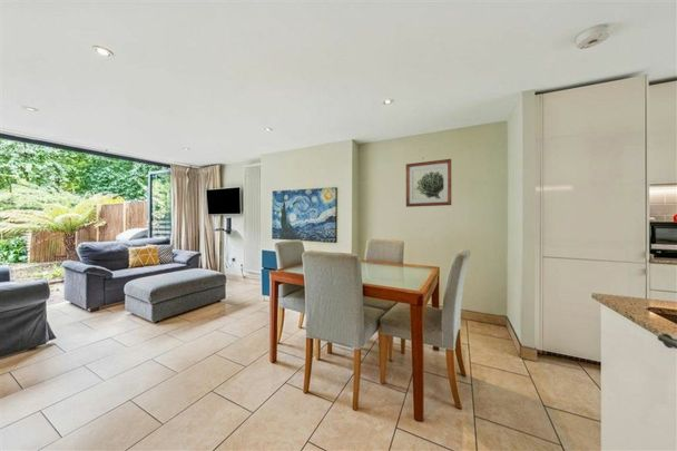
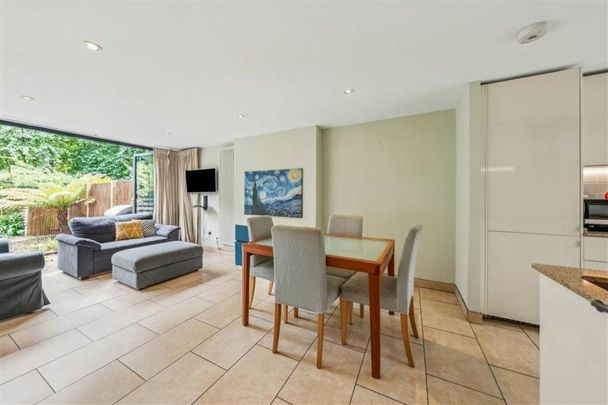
- wall art [405,158,452,208]
